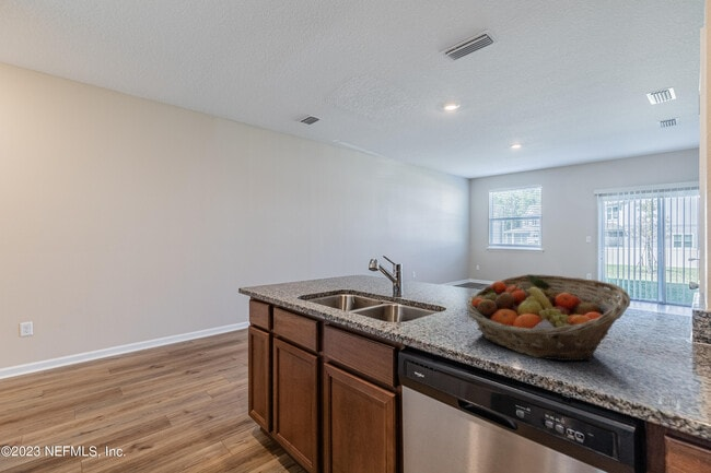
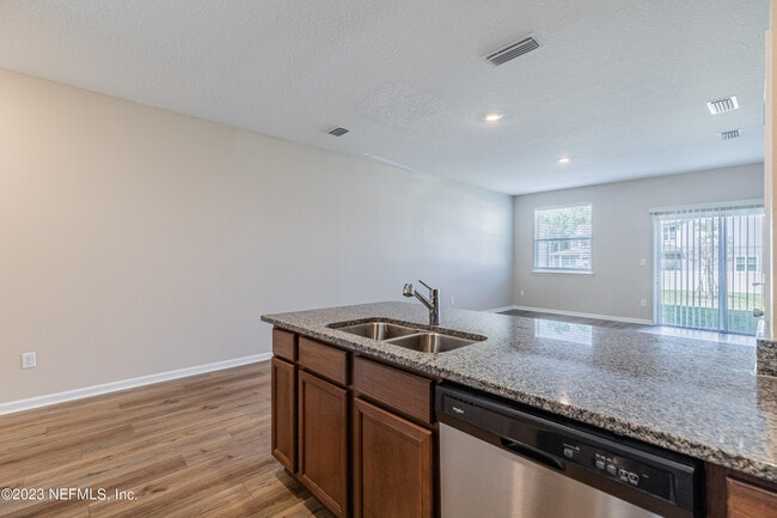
- fruit basket [465,273,631,362]
